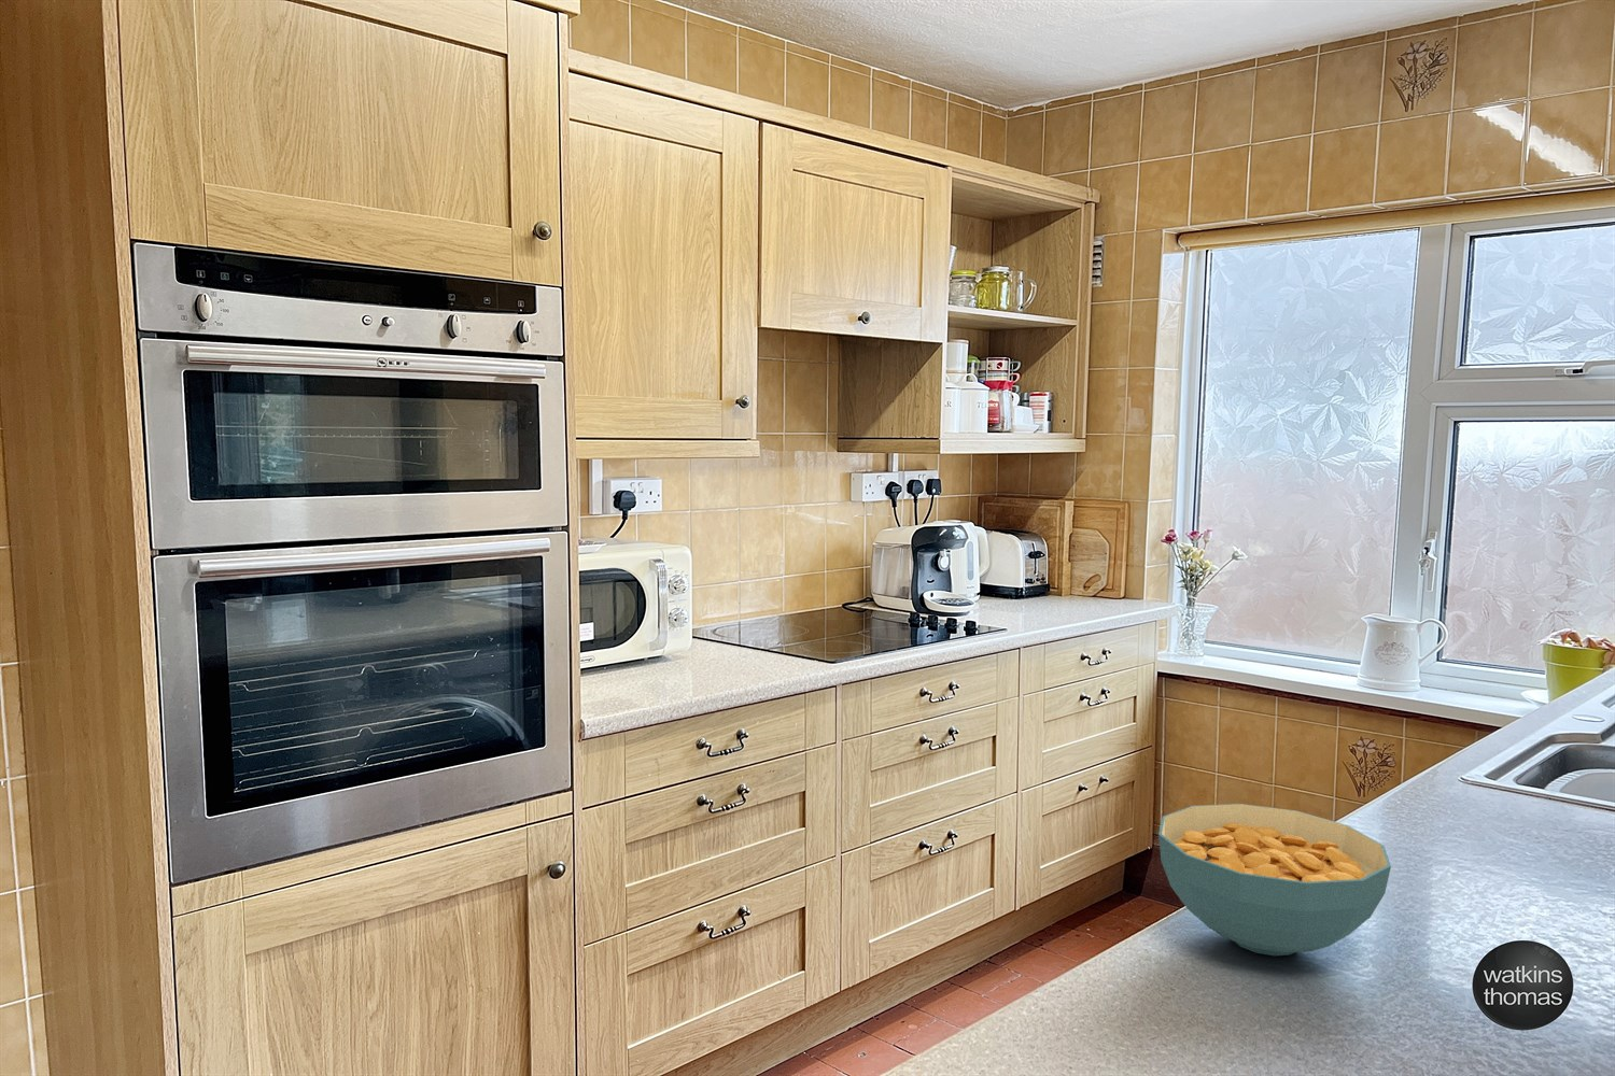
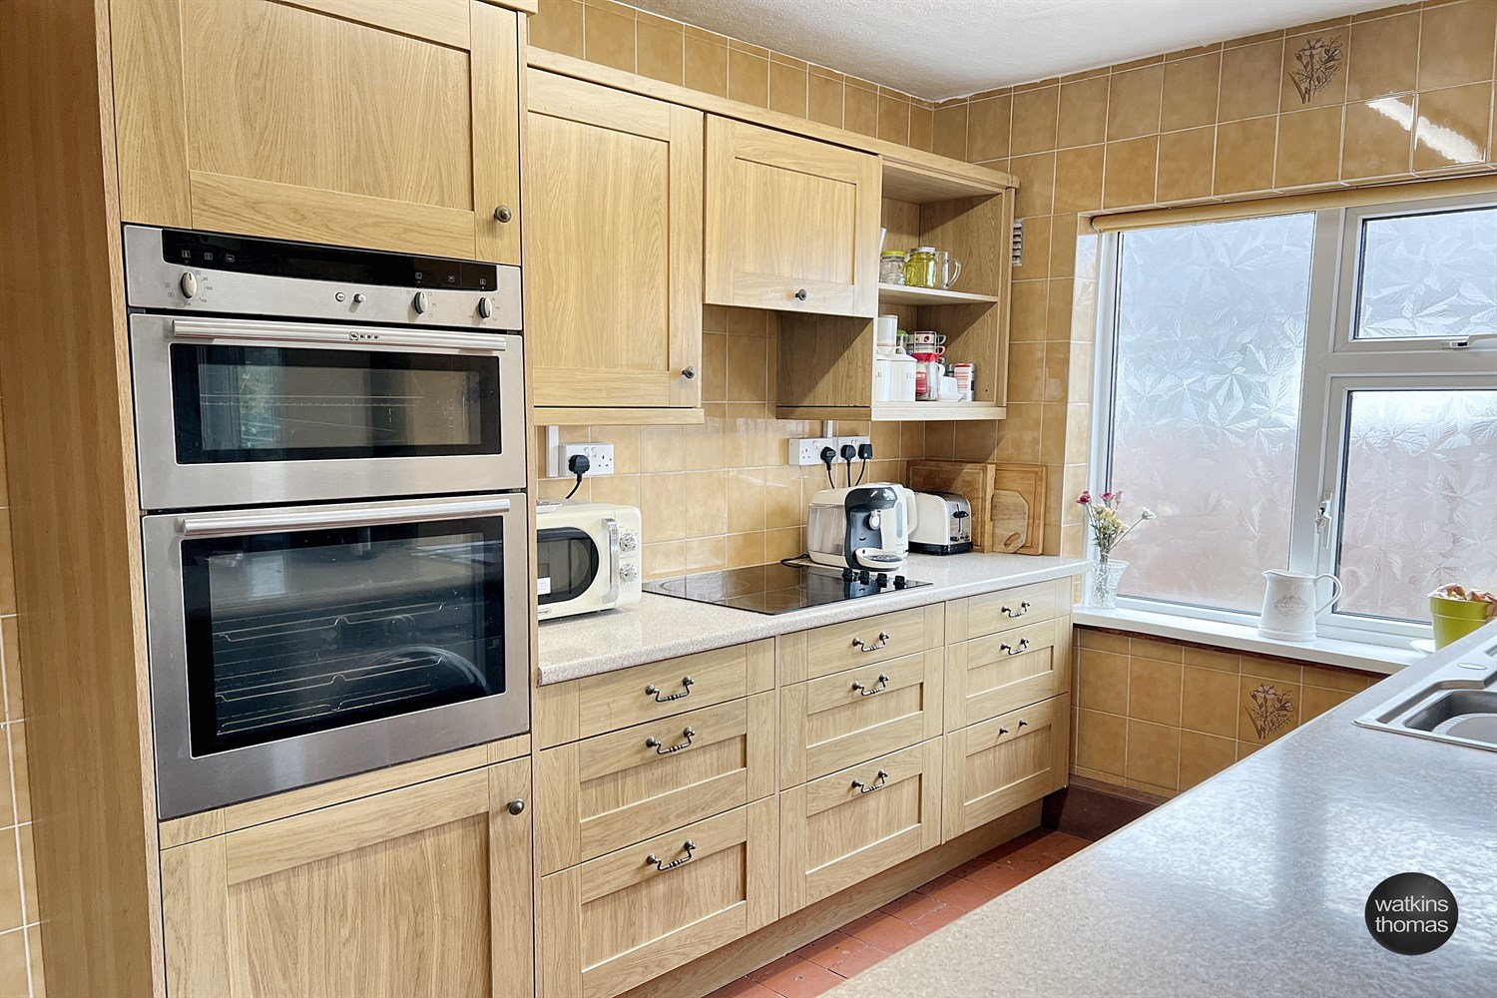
- cereal bowl [1157,802,1393,957]
